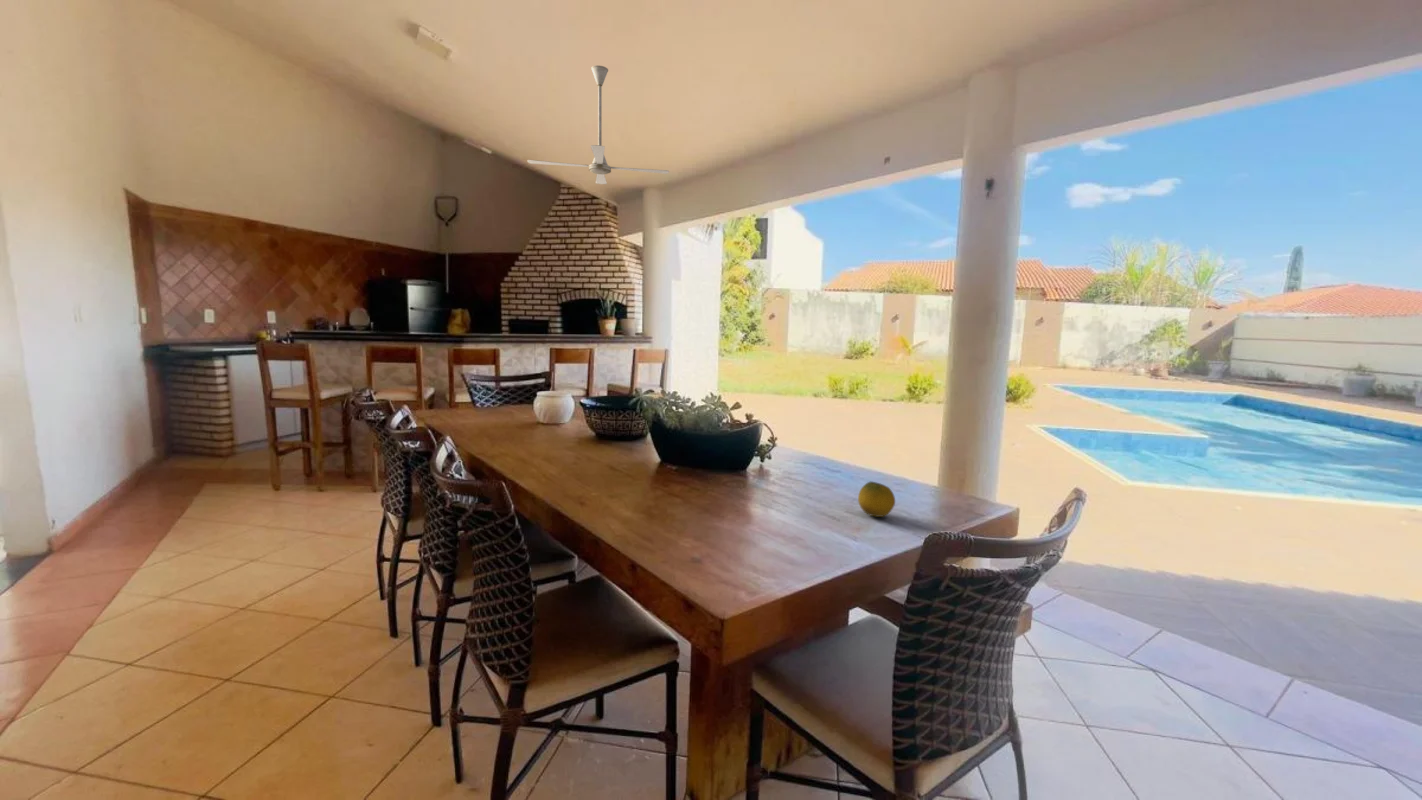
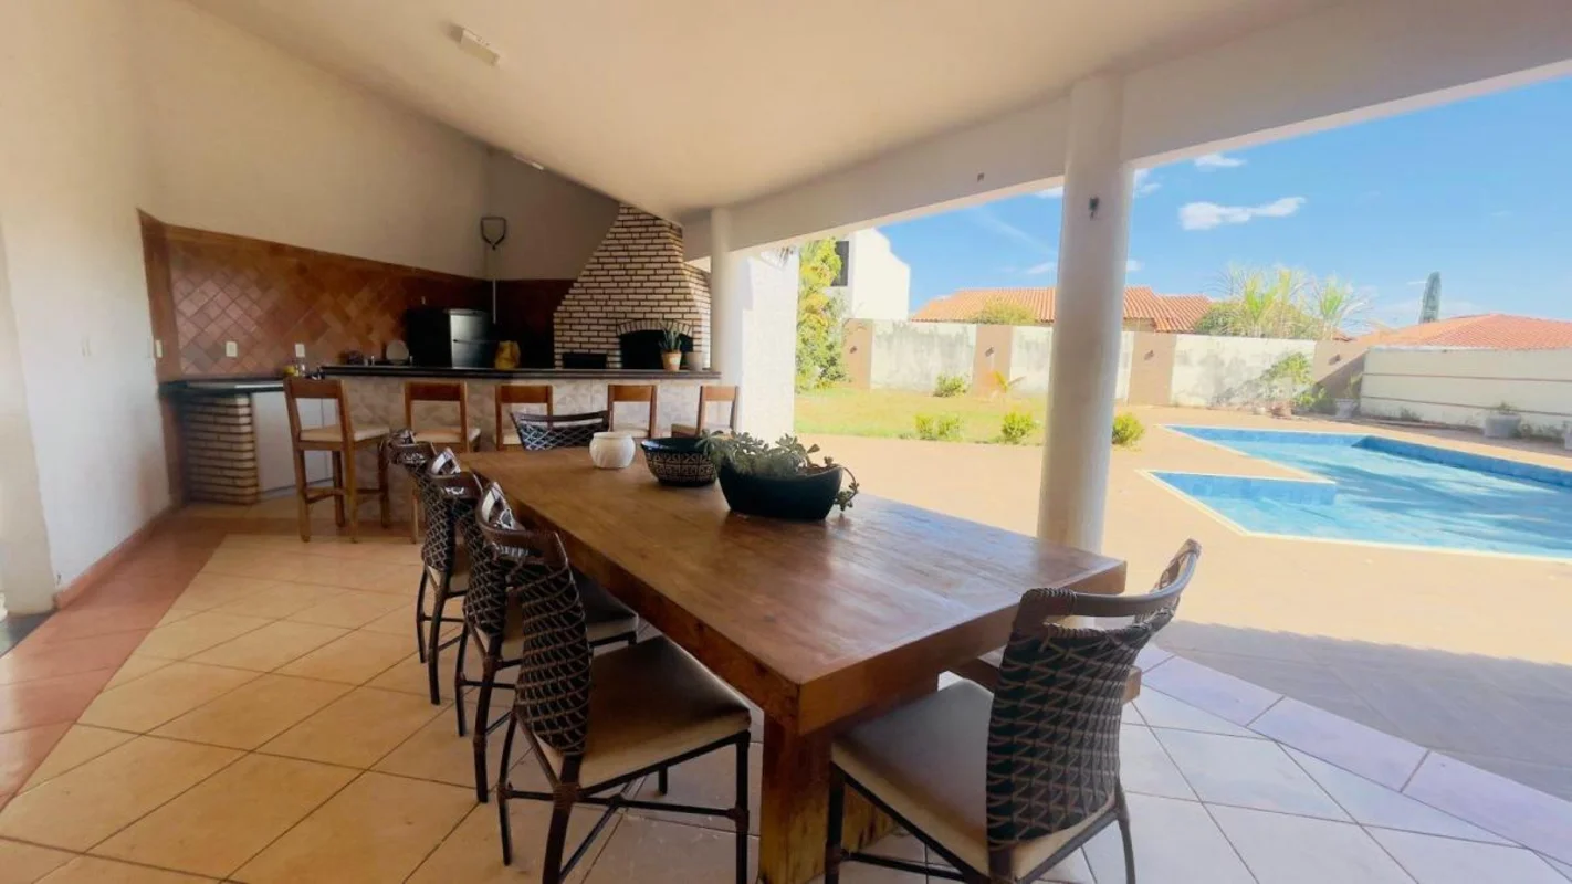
- ceiling fan [527,65,670,185]
- fruit [857,480,896,518]
